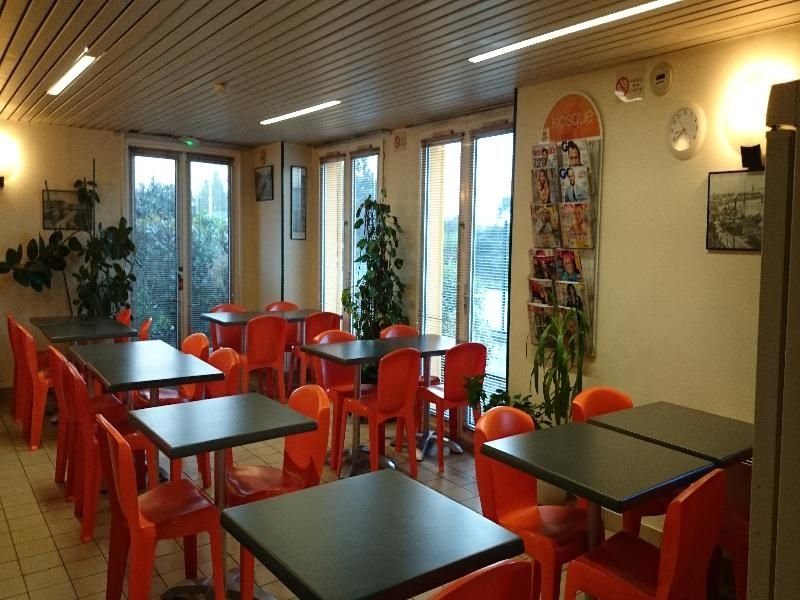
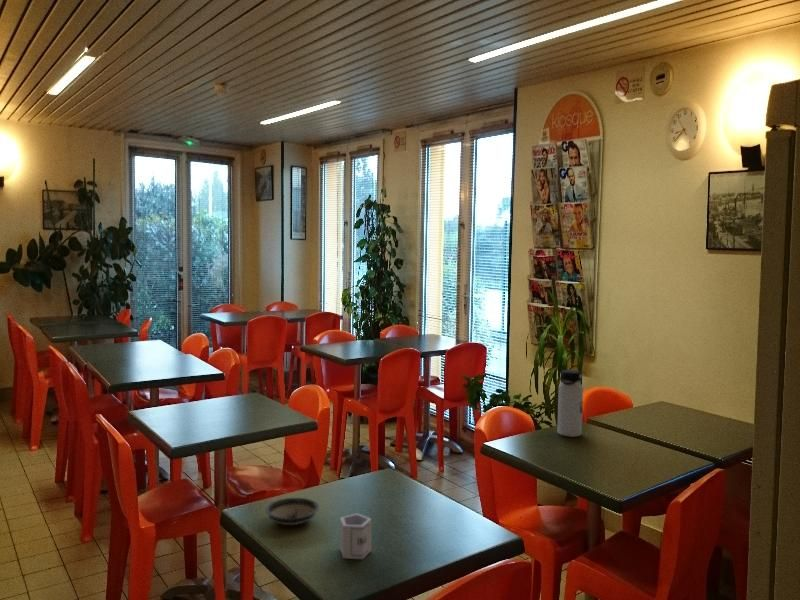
+ water bottle [557,369,584,438]
+ saucer [264,497,320,526]
+ cup [339,512,372,560]
